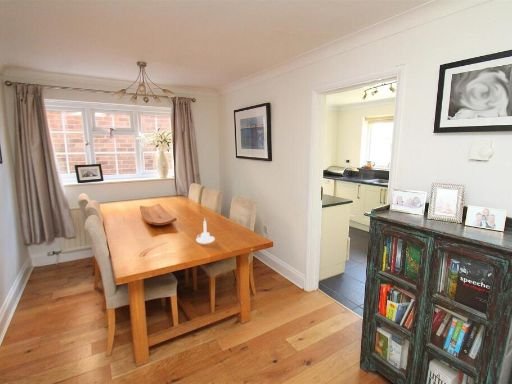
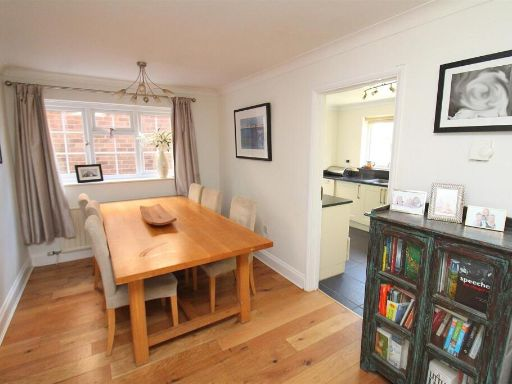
- candle holder [195,218,216,244]
